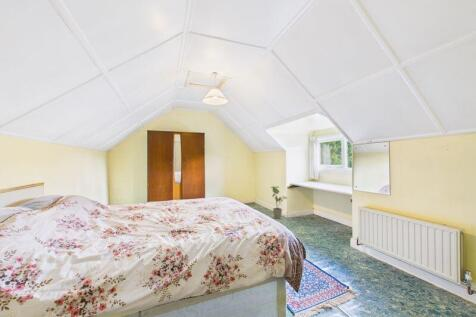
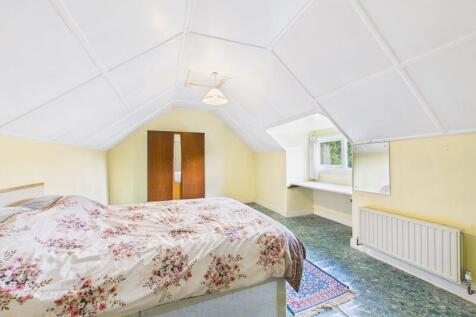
- house plant [270,185,289,220]
